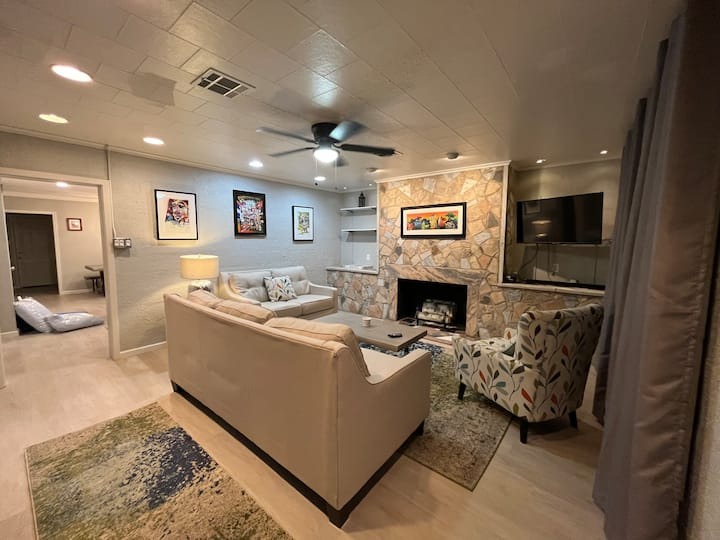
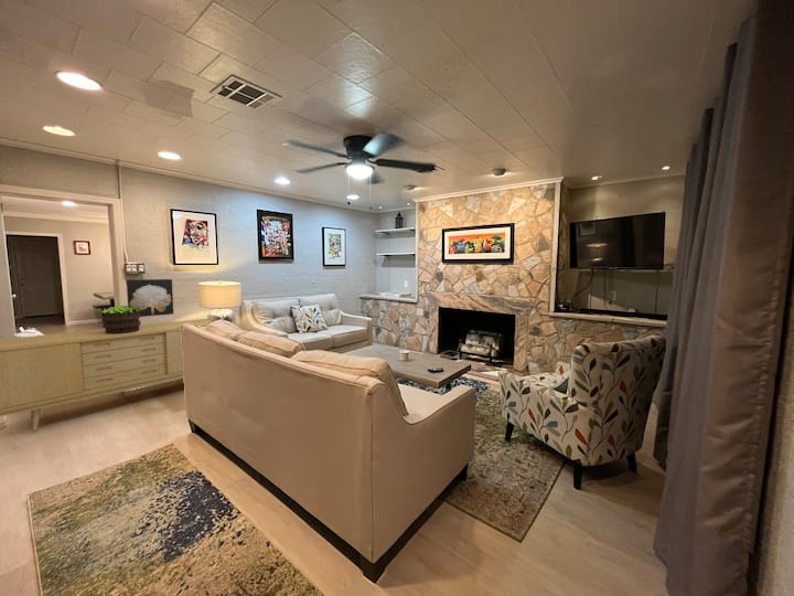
+ potted plant [100,305,141,334]
+ sideboard [0,318,235,432]
+ wall art [126,278,174,318]
